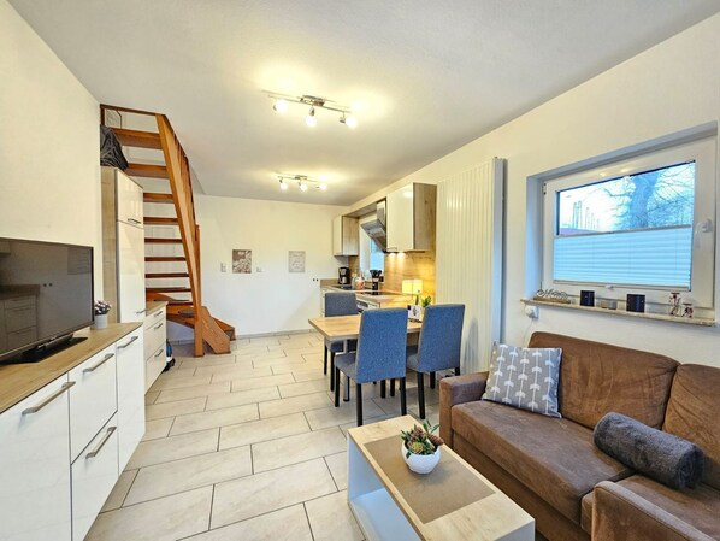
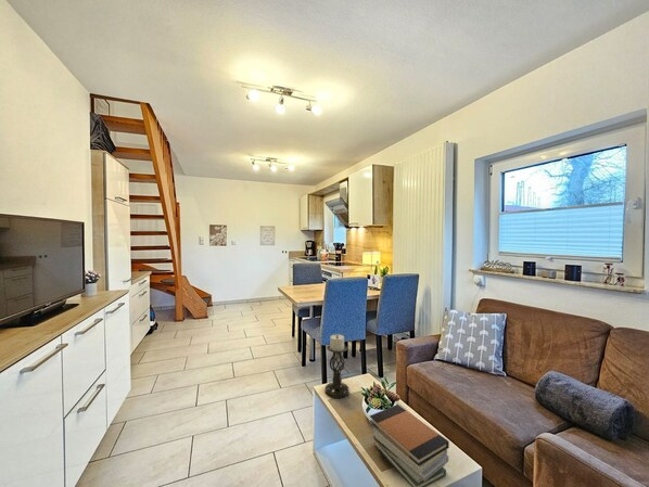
+ candle holder [323,333,351,399]
+ book stack [369,403,450,487]
